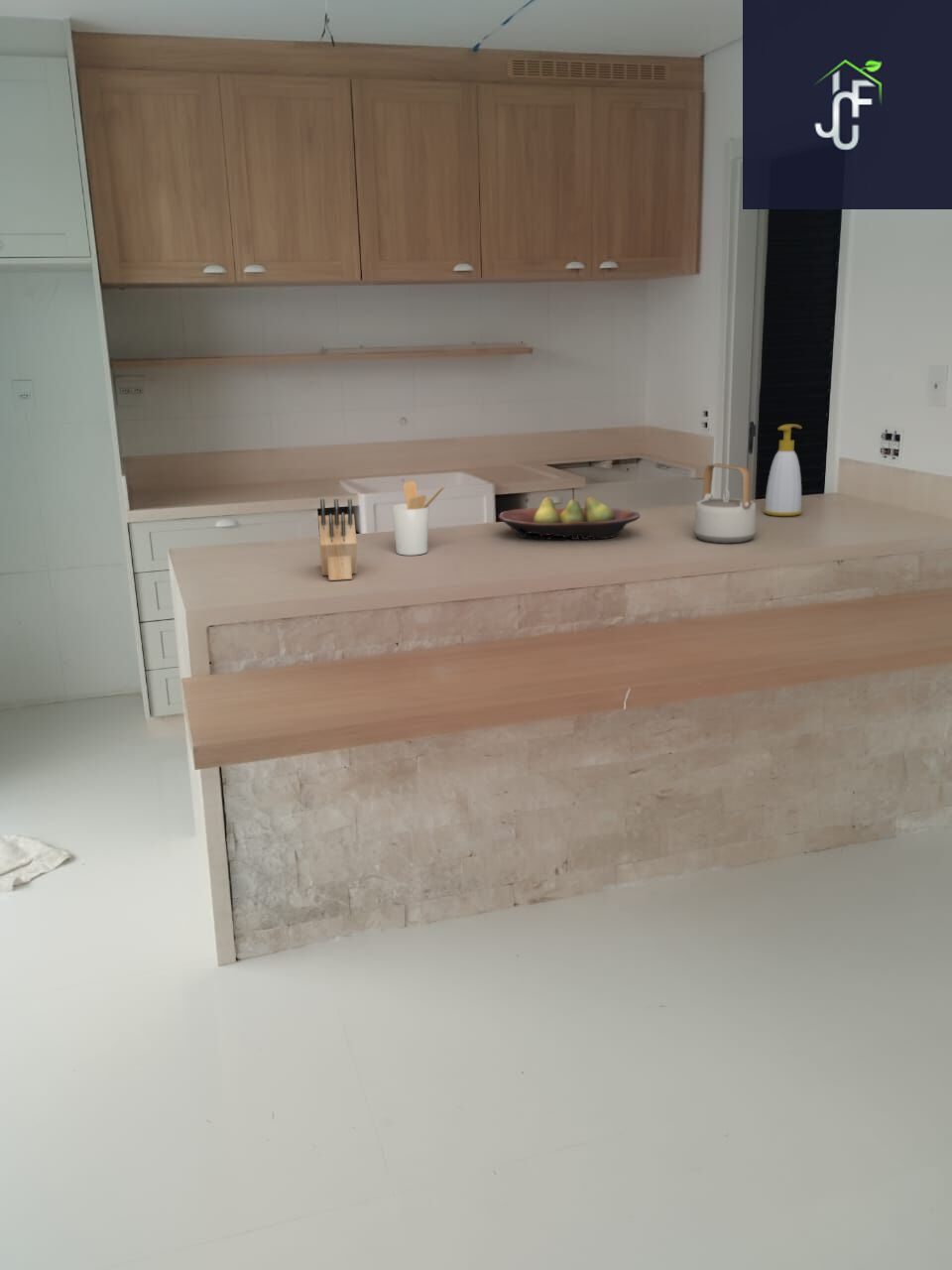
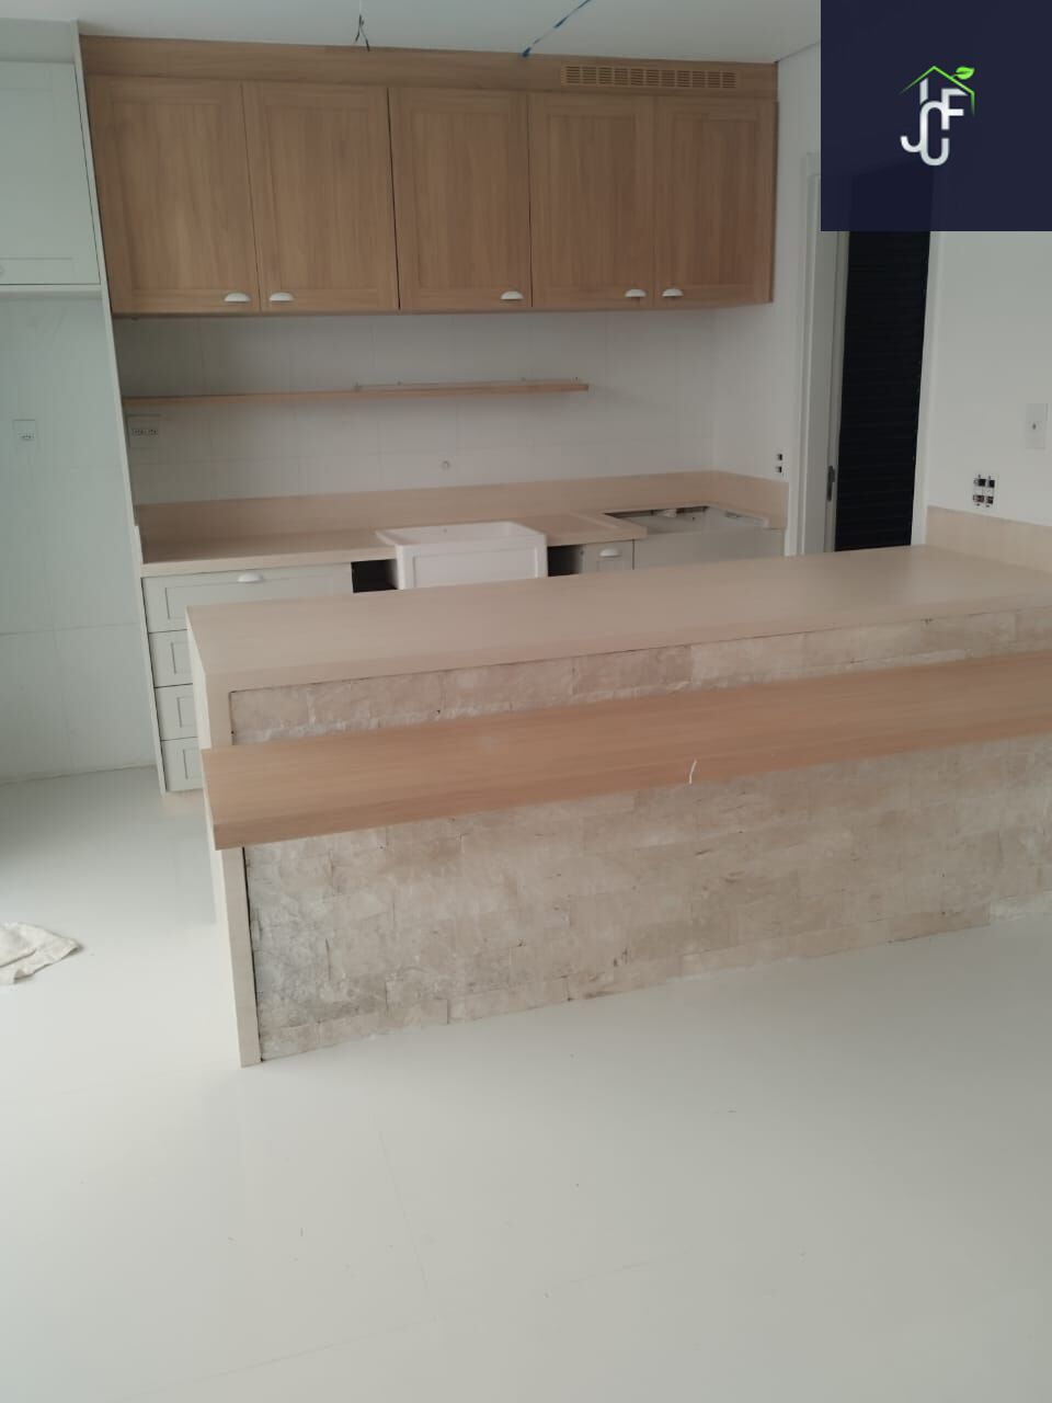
- soap bottle [763,424,803,517]
- utensil holder [391,480,447,557]
- teapot [693,462,757,544]
- knife block [317,498,358,581]
- fruit bowl [498,496,641,541]
